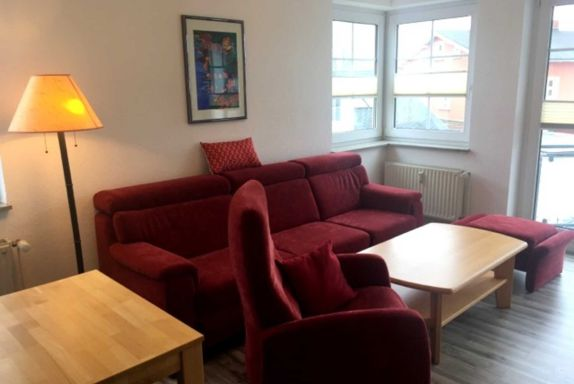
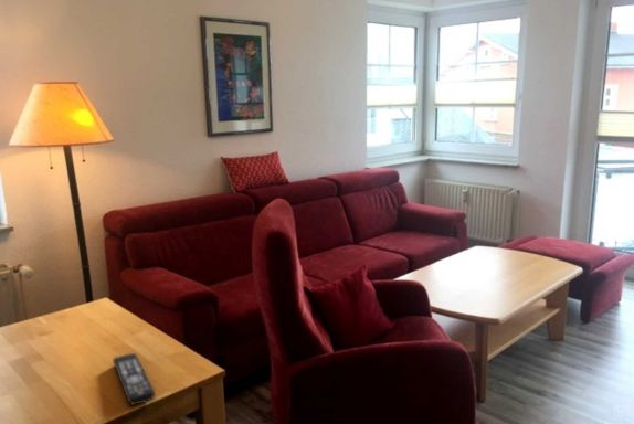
+ remote control [112,352,156,406]
